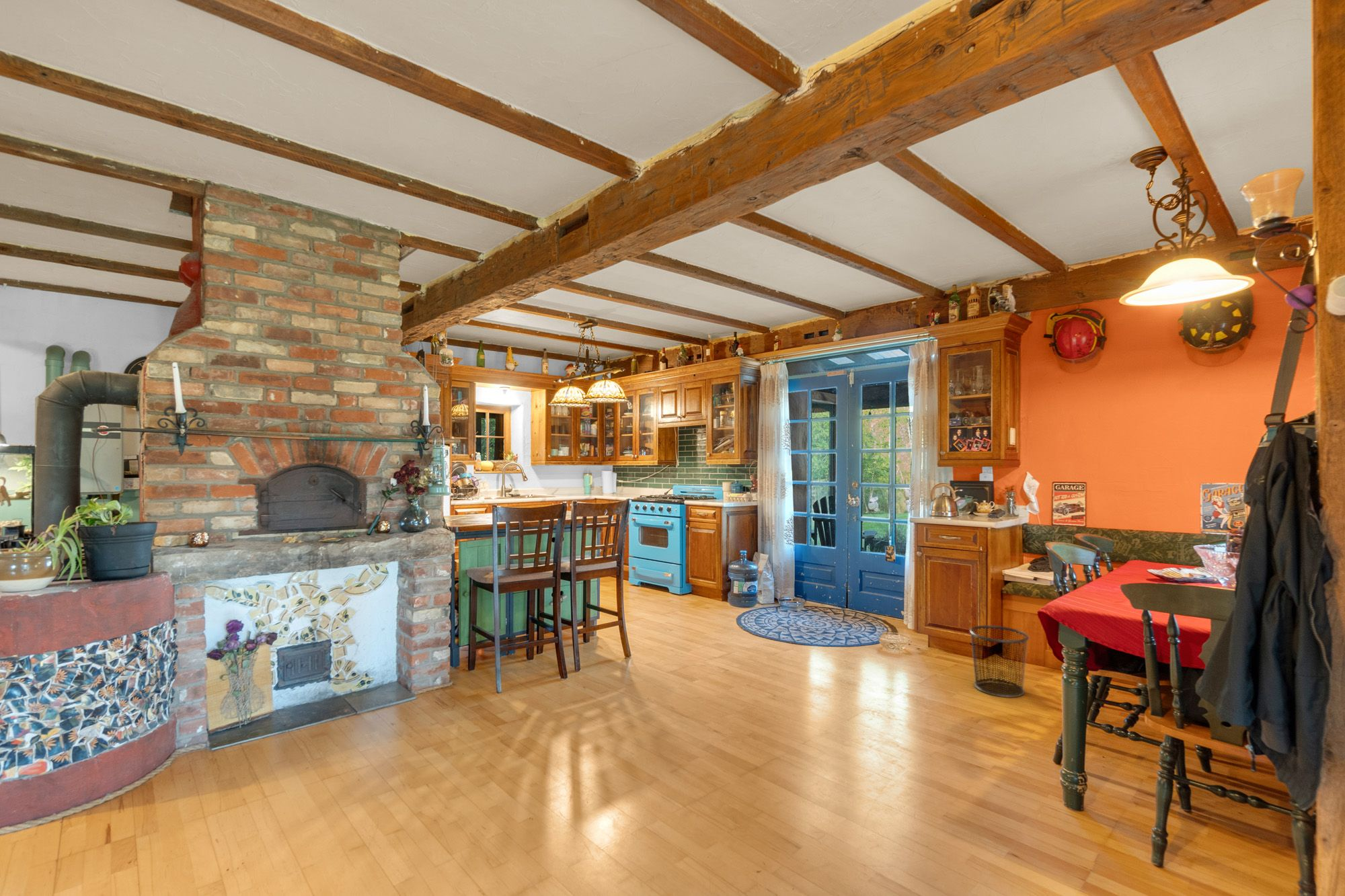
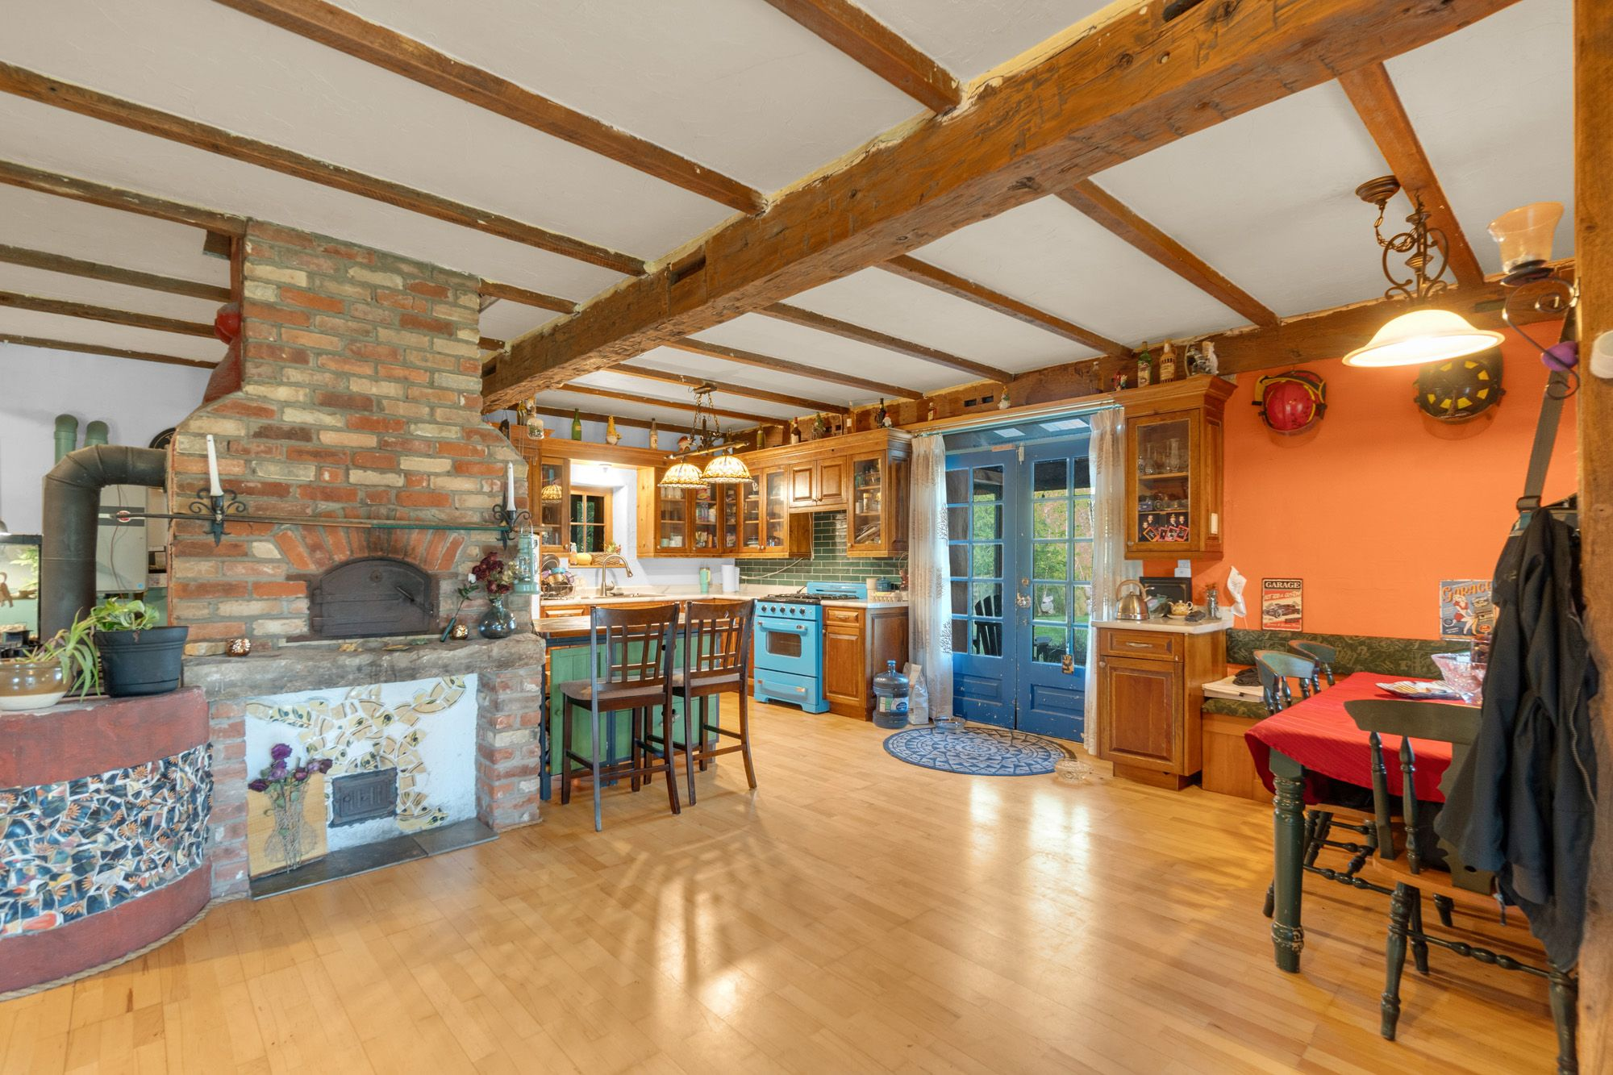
- trash can [969,624,1030,698]
